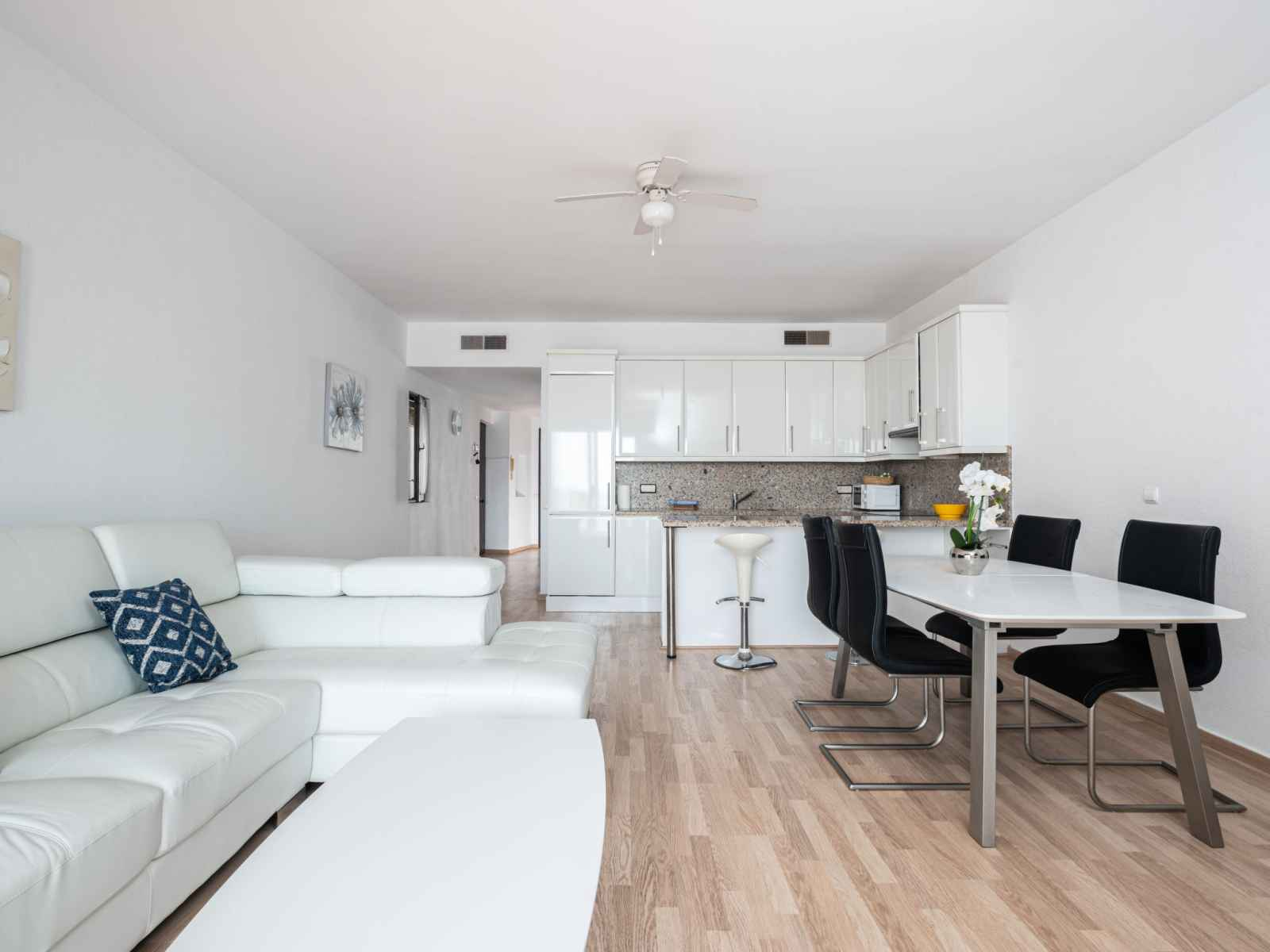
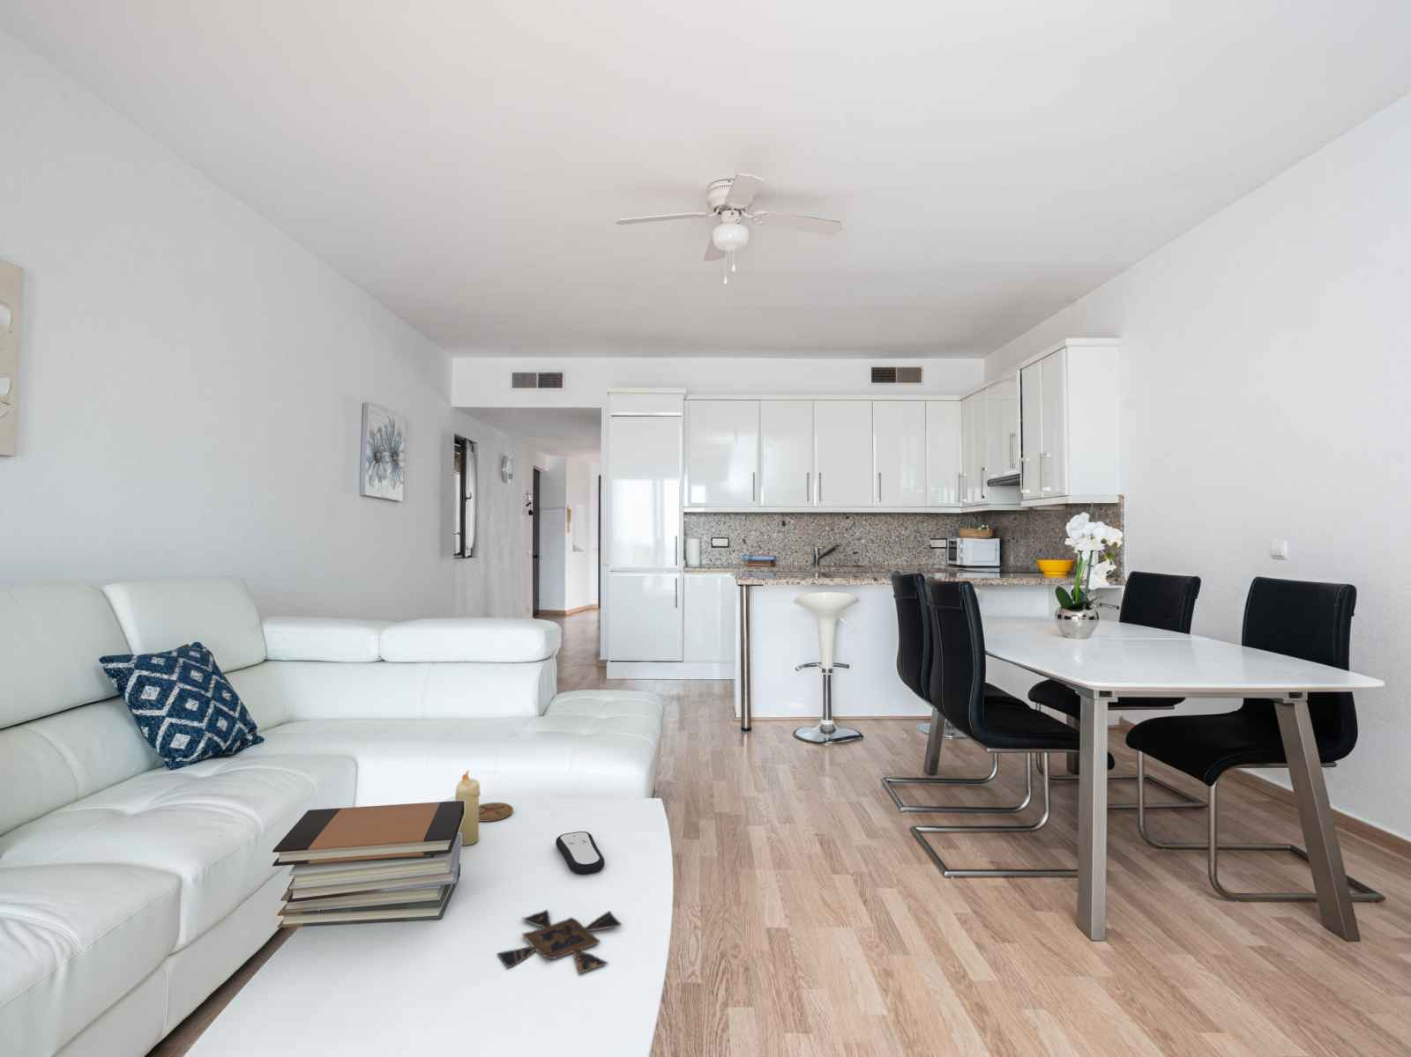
+ coaster [479,802,514,823]
+ remote control [554,830,606,876]
+ candle [454,769,481,846]
+ rug [497,909,622,975]
+ book stack [271,799,464,928]
